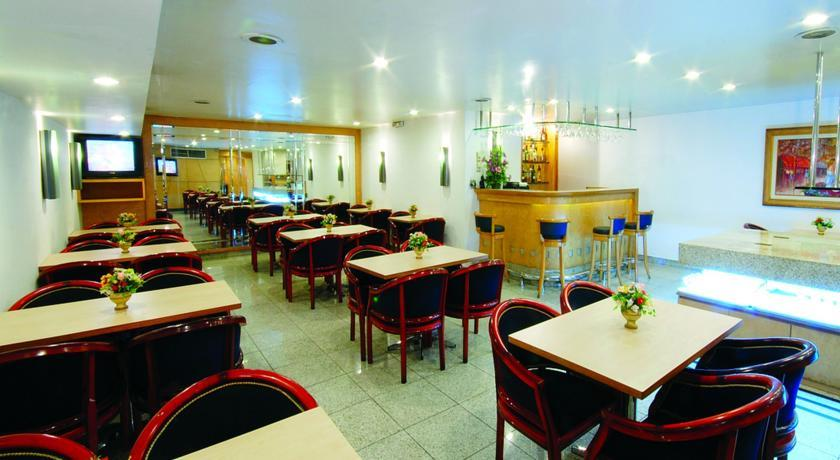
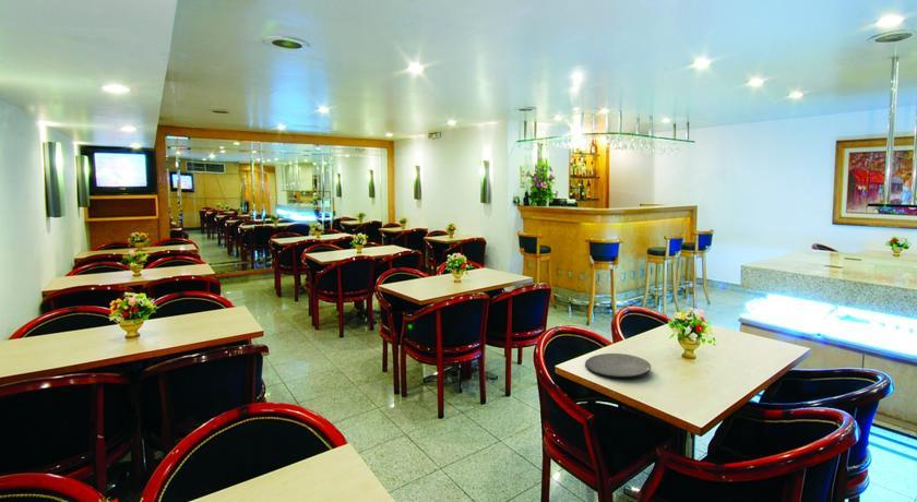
+ plate [584,352,652,379]
